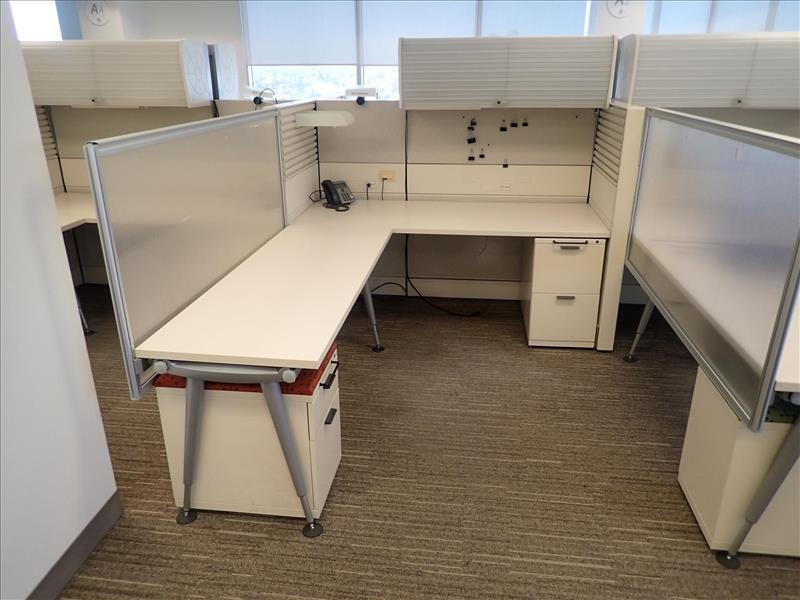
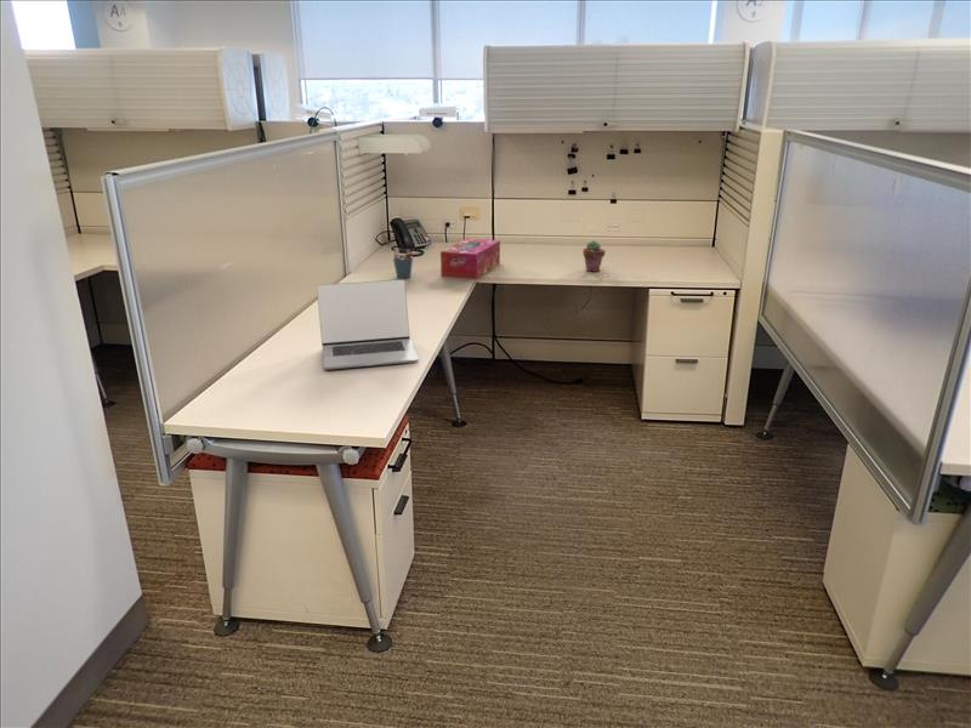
+ laptop [316,279,420,371]
+ pen holder [392,246,414,280]
+ potted succulent [581,240,607,272]
+ tissue box [439,238,501,280]
